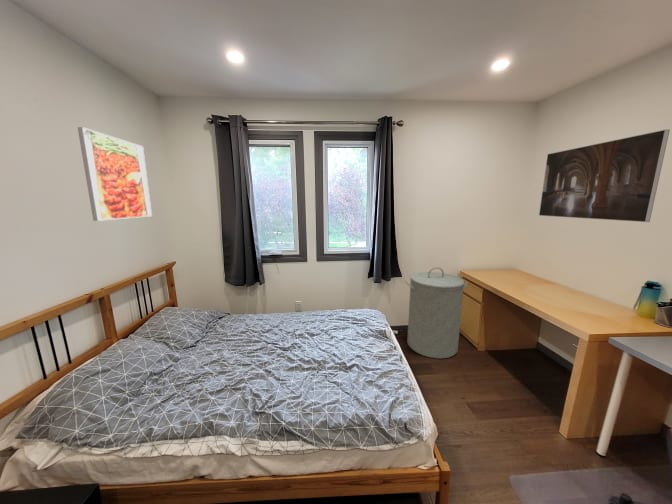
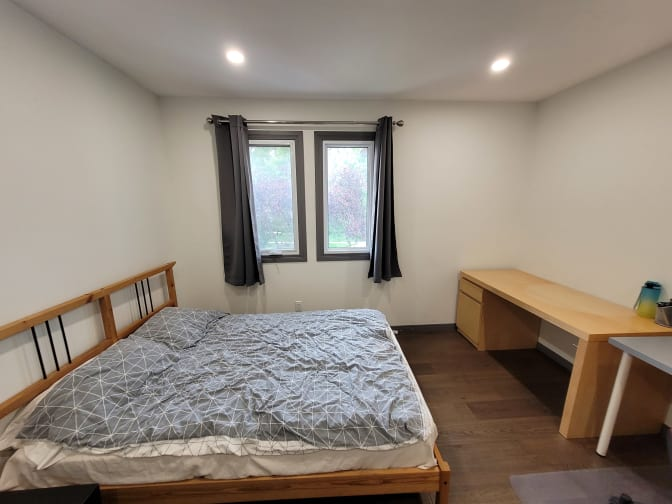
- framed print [538,128,671,223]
- laundry hamper [404,266,468,360]
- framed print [77,126,153,222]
